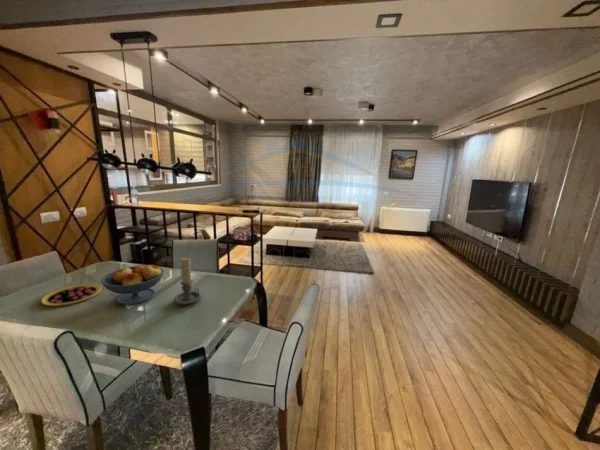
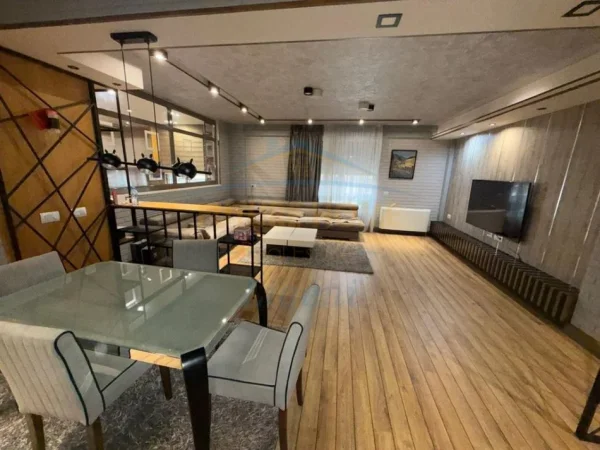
- candle holder [173,256,202,306]
- pizza [40,283,103,307]
- fruit bowl [100,264,165,306]
